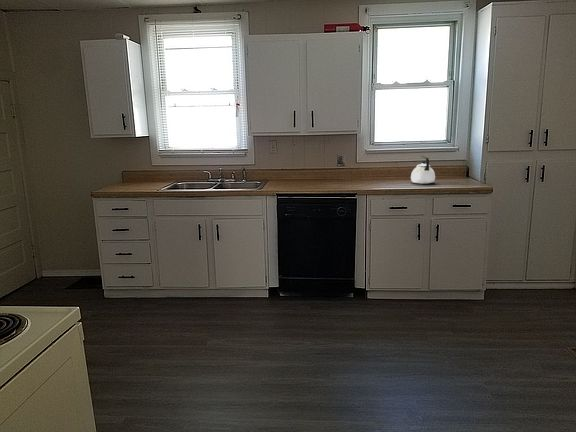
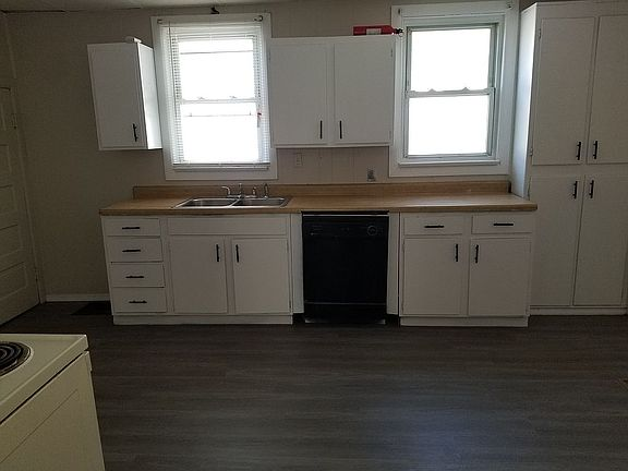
- kettle [410,155,436,185]
